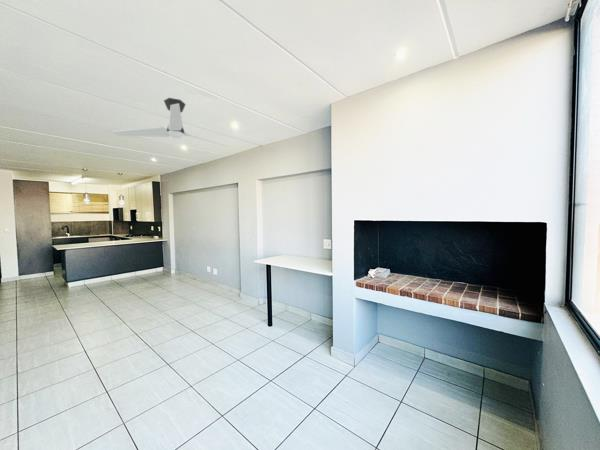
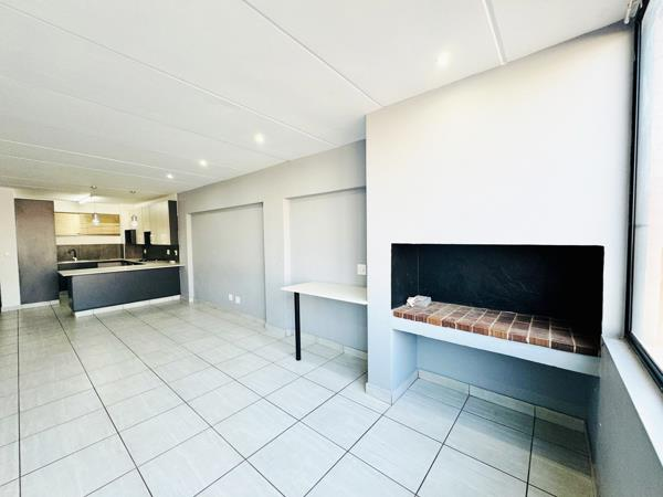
- ceiling fan [112,97,229,148]
